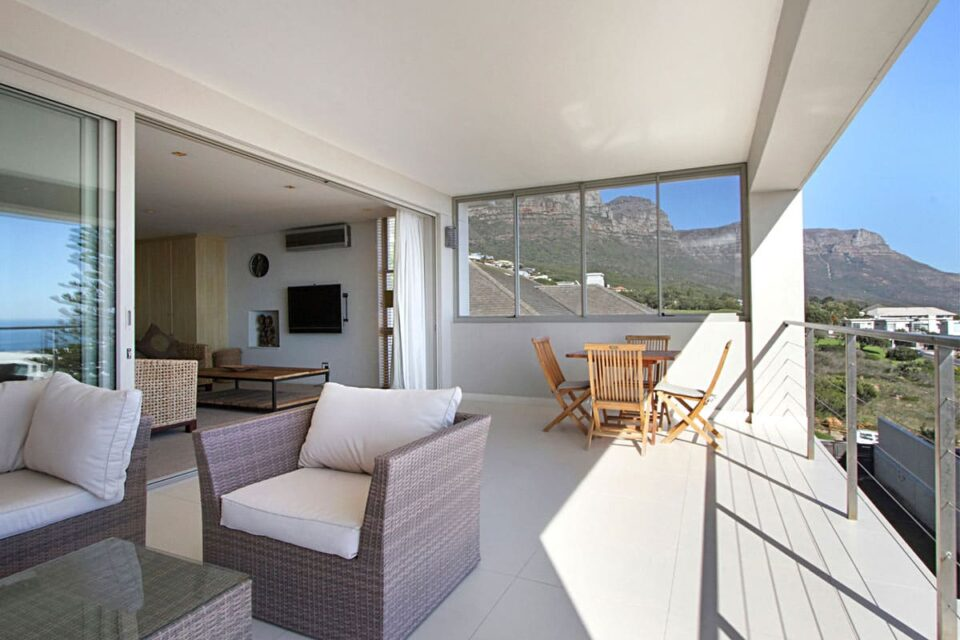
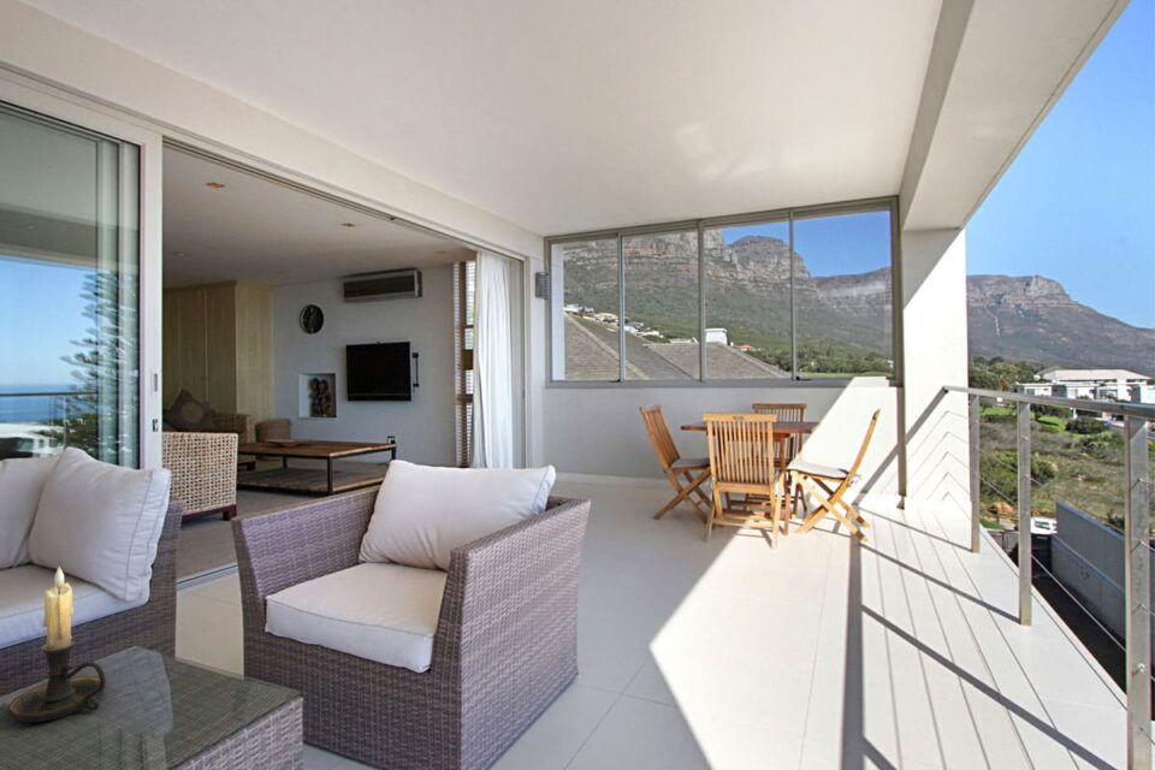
+ candle holder [6,565,107,723]
